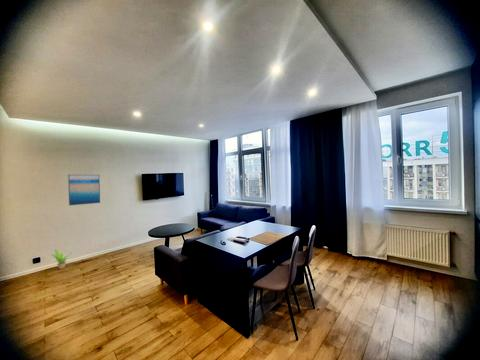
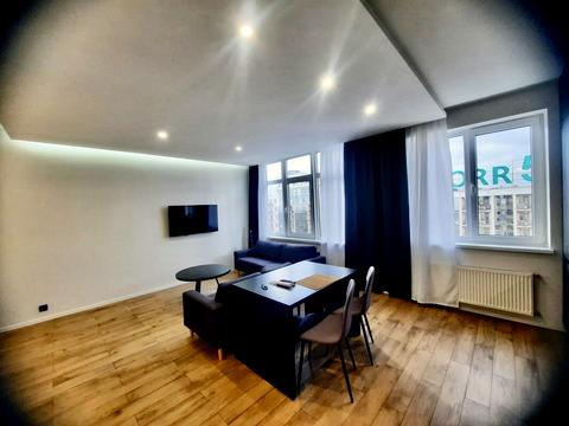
- wall art [67,174,101,207]
- potted plant [50,249,74,270]
